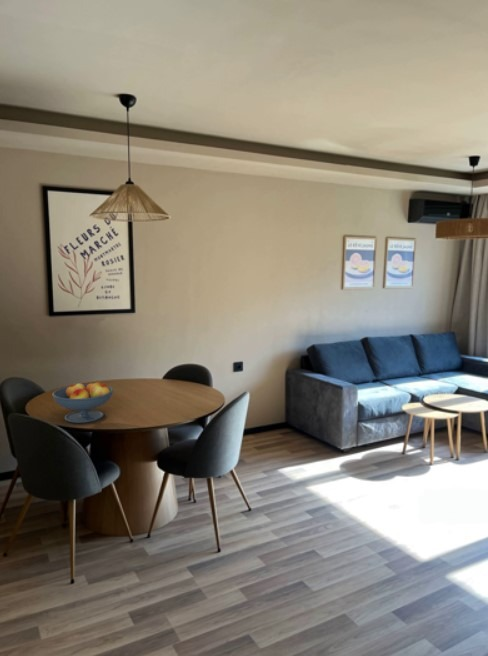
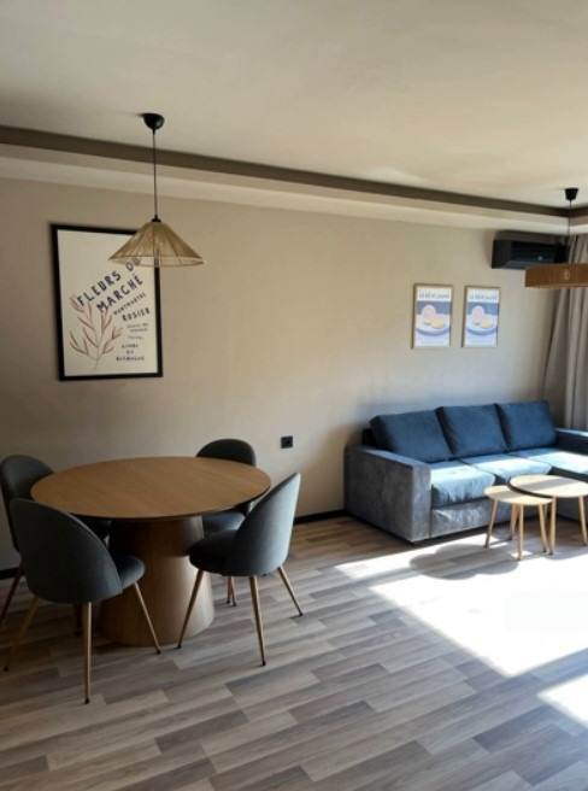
- fruit bowl [51,381,115,424]
